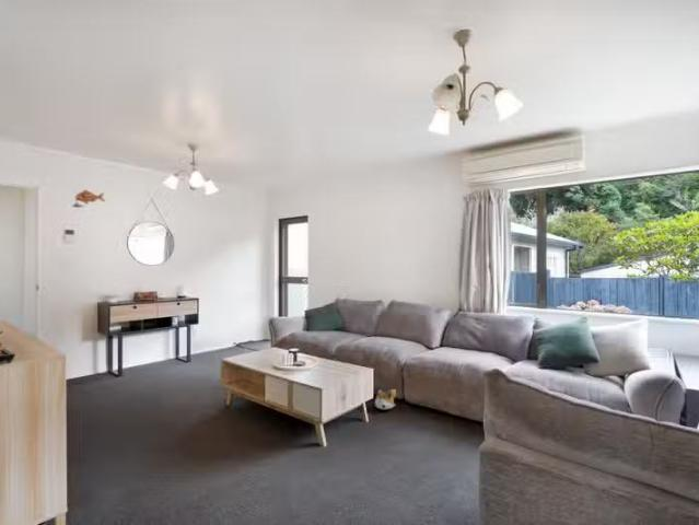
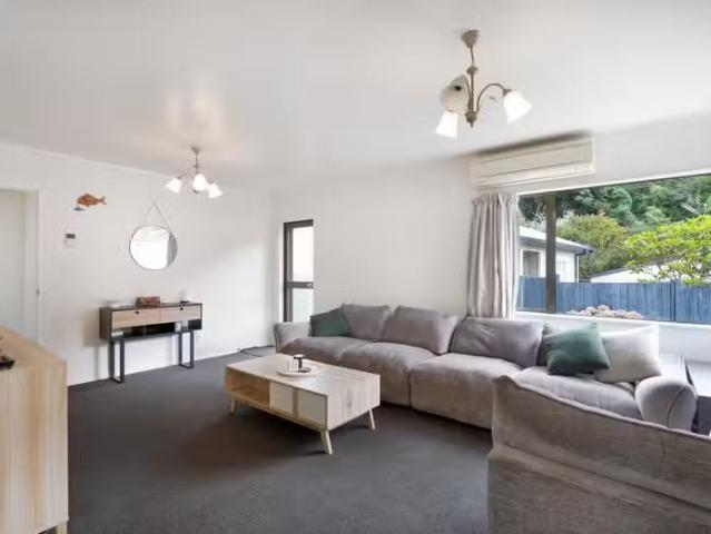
- plush toy [372,386,397,410]
